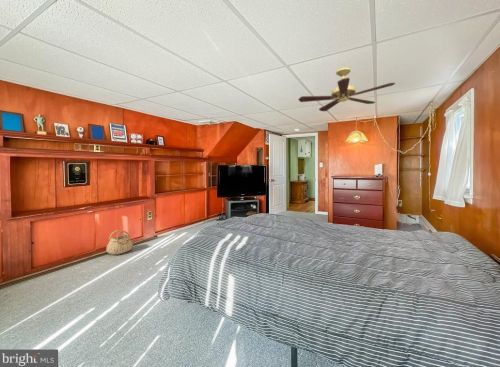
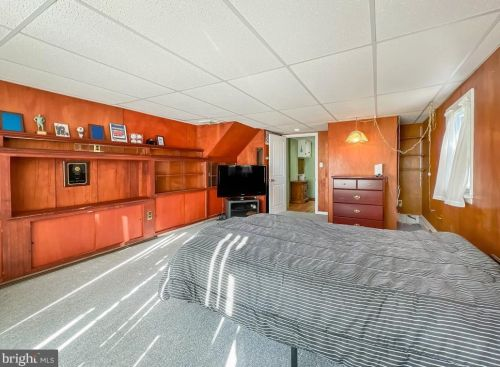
- basket [105,229,134,256]
- ceiling fan [297,67,396,112]
